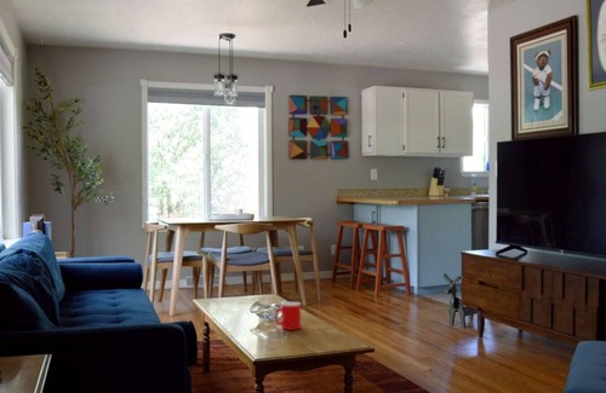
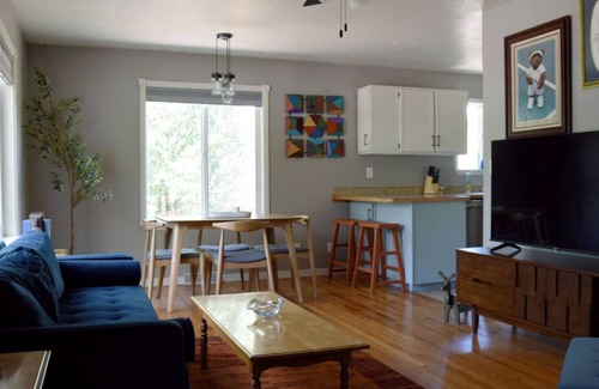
- cup [274,301,302,331]
